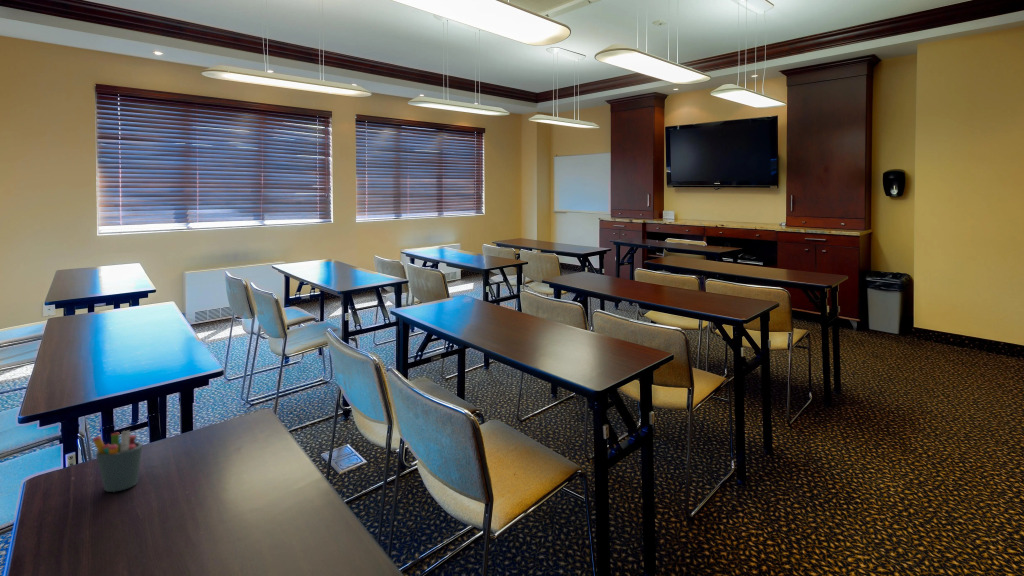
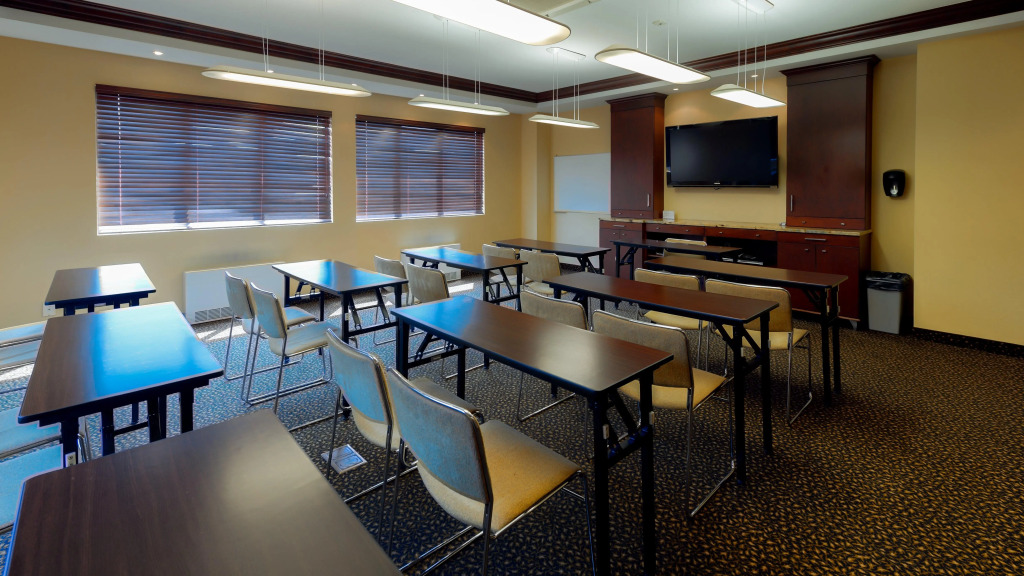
- pen holder [91,429,144,493]
